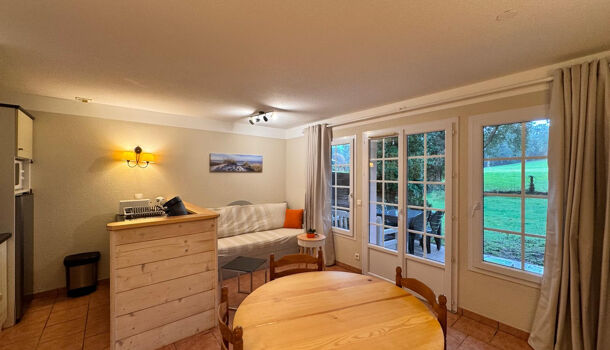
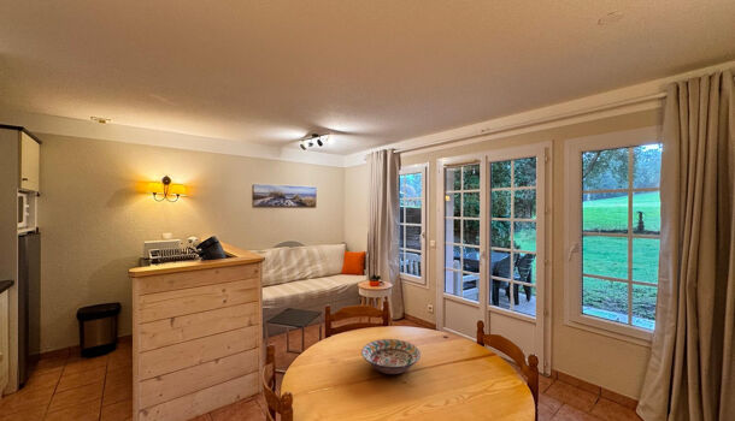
+ decorative bowl [360,338,422,375]
